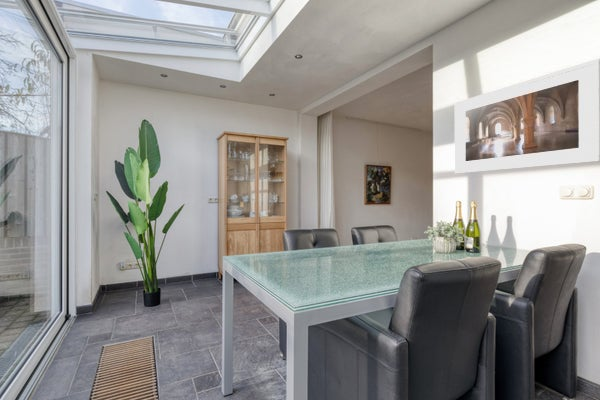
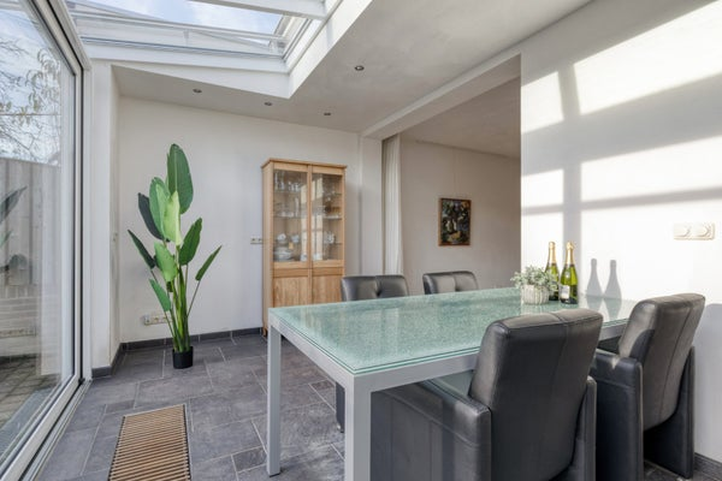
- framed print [454,57,600,174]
